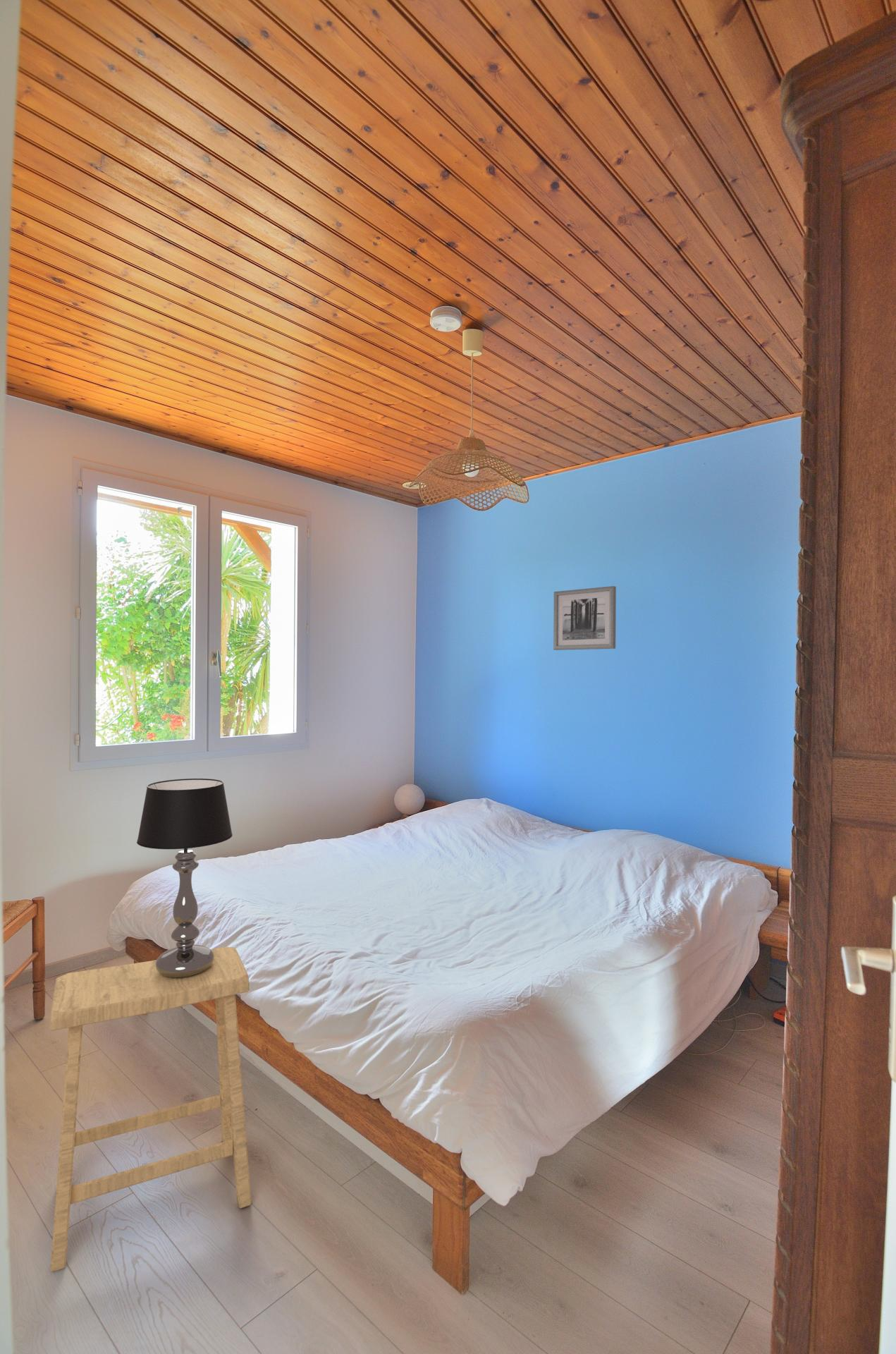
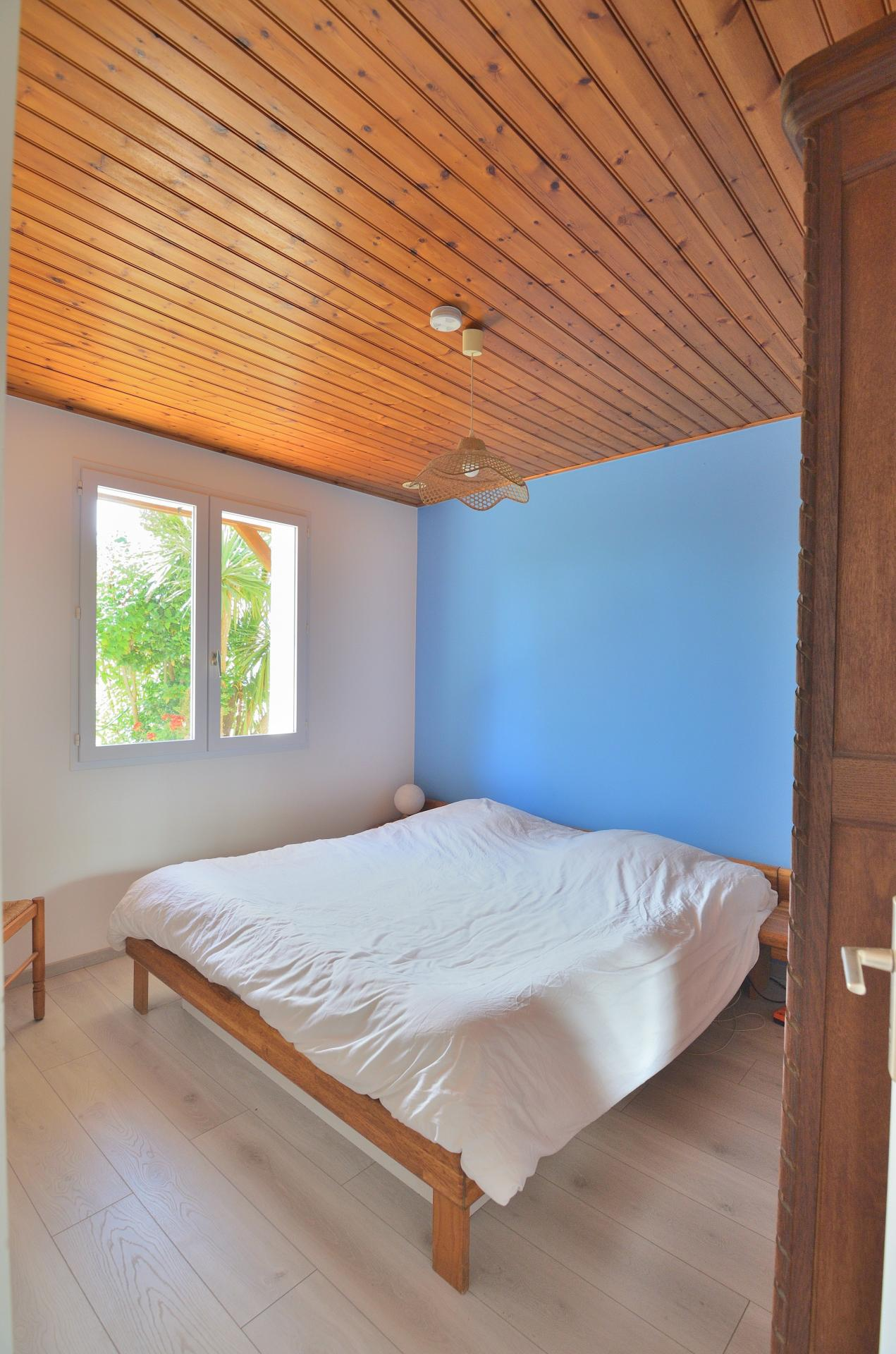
- stool [49,946,252,1273]
- table lamp [136,778,233,977]
- wall art [553,585,617,651]
